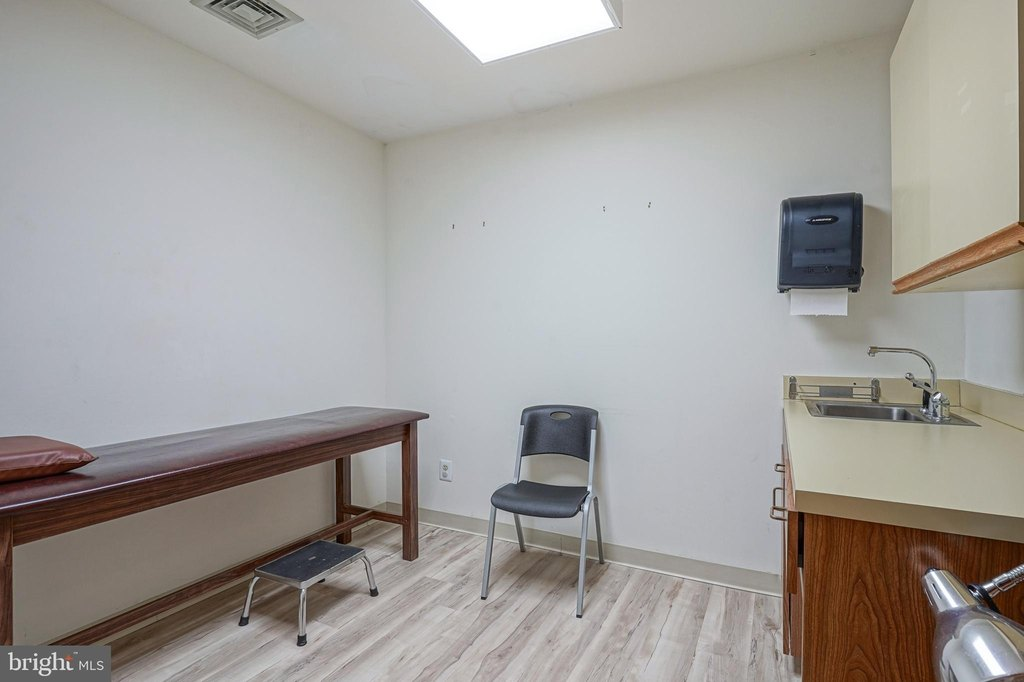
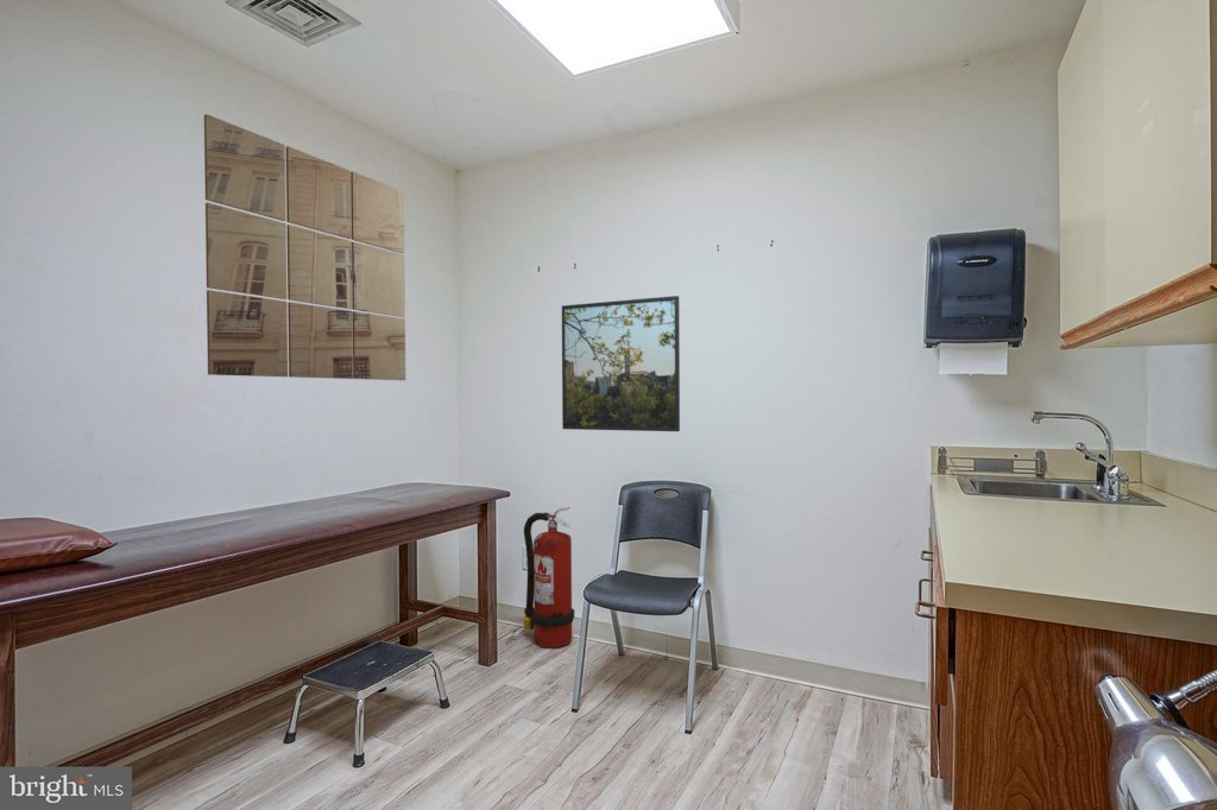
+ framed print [561,295,681,432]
+ wall art [203,113,406,381]
+ fire extinguisher [522,506,575,650]
